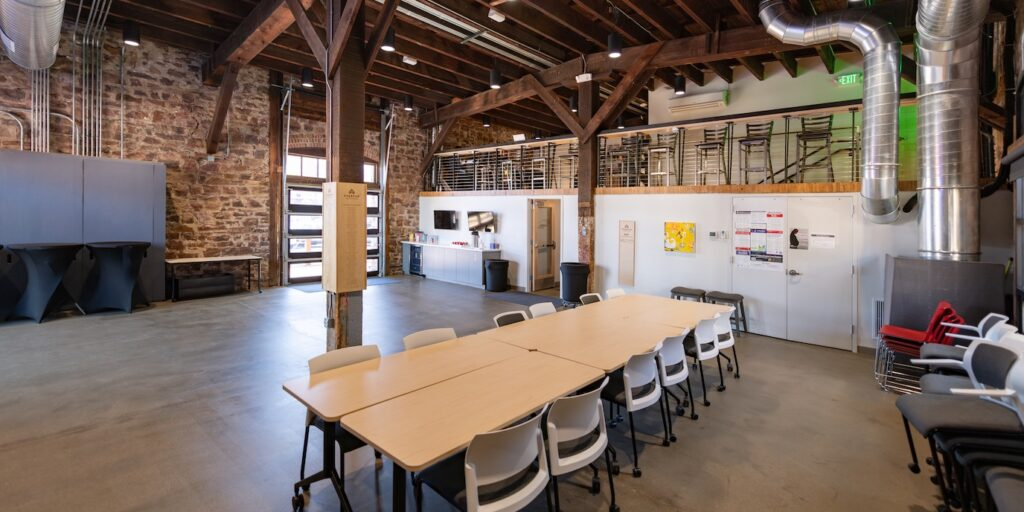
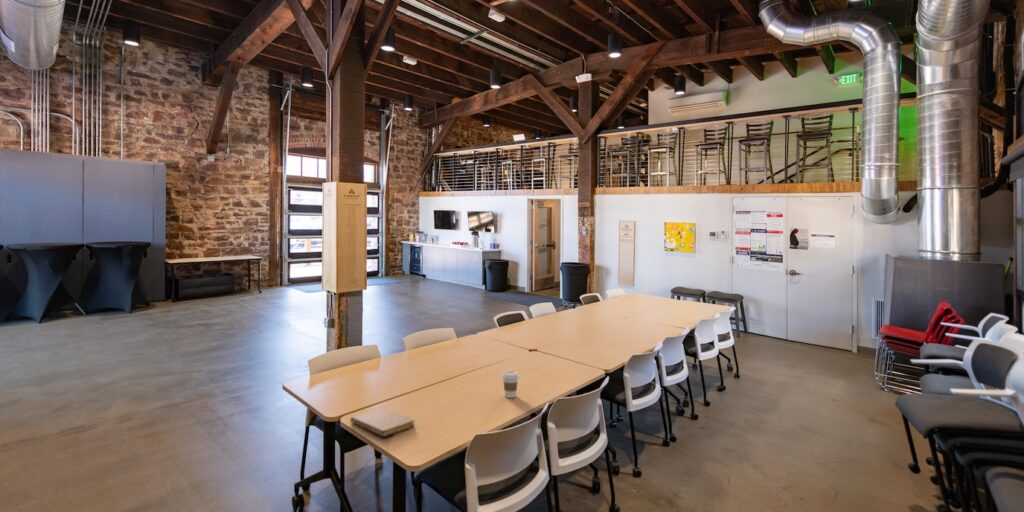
+ notebook [350,408,416,438]
+ coffee cup [501,370,520,399]
